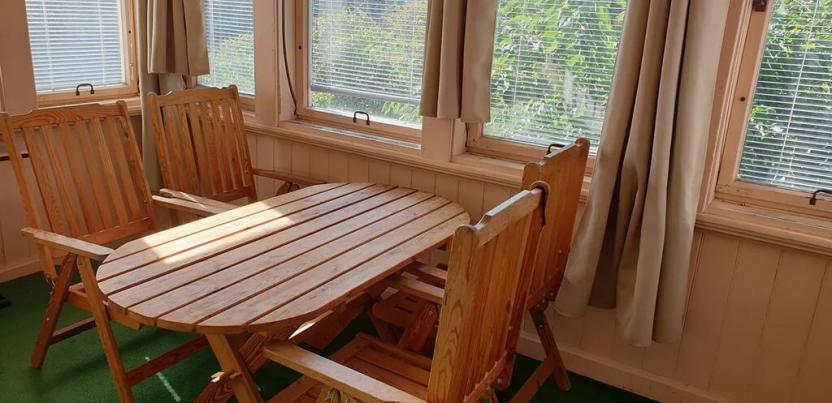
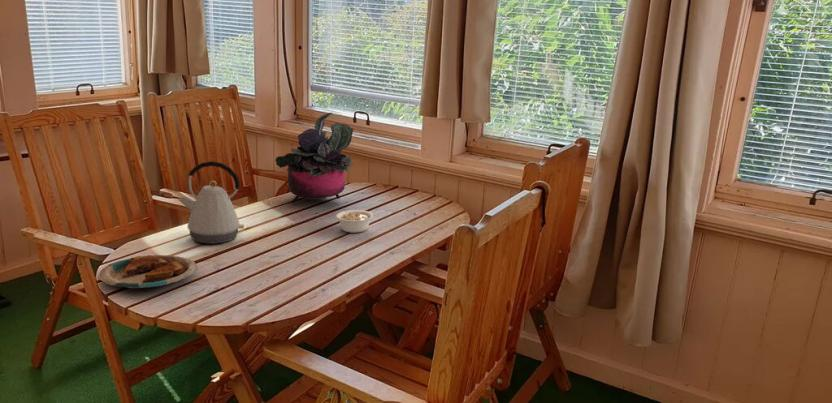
+ potted plant [274,112,354,205]
+ kettle [178,160,245,245]
+ legume [335,209,382,233]
+ plate [97,254,198,290]
